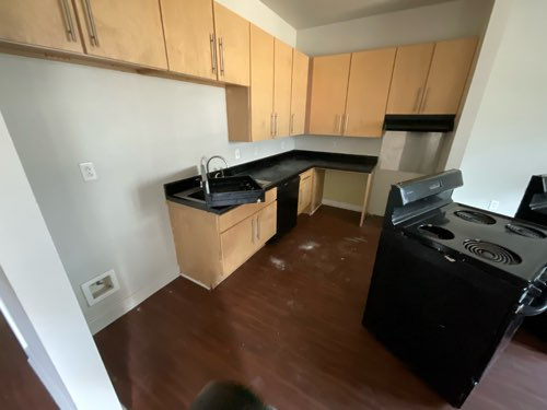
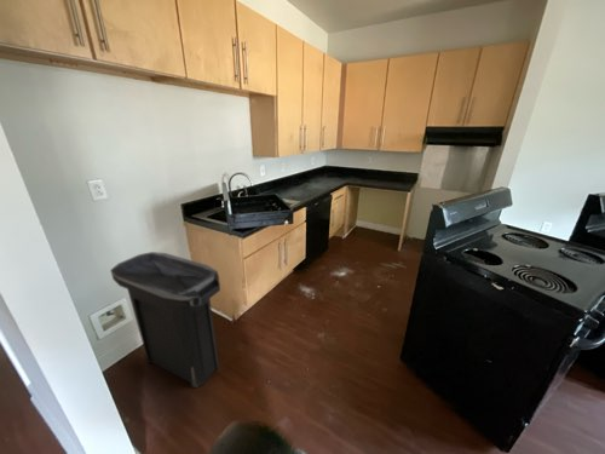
+ trash can [109,251,221,389]
